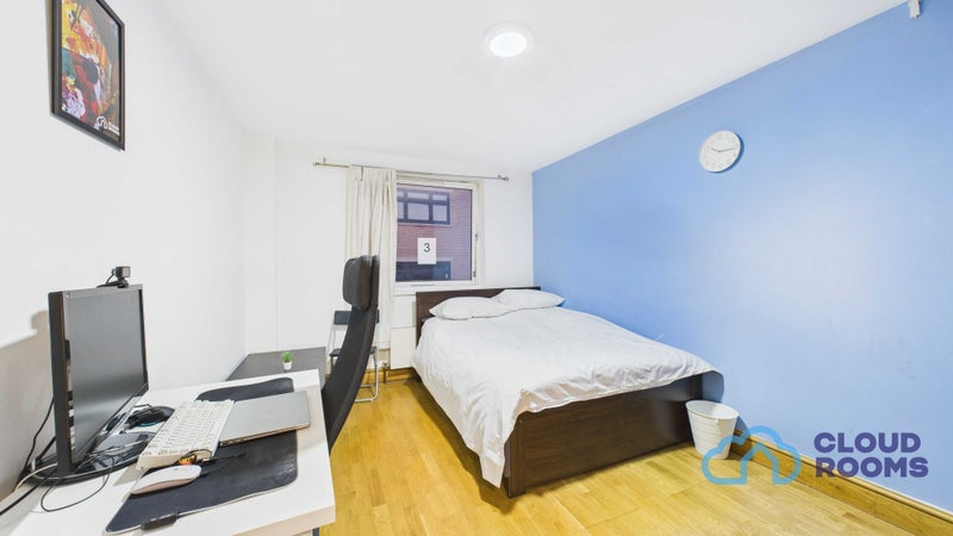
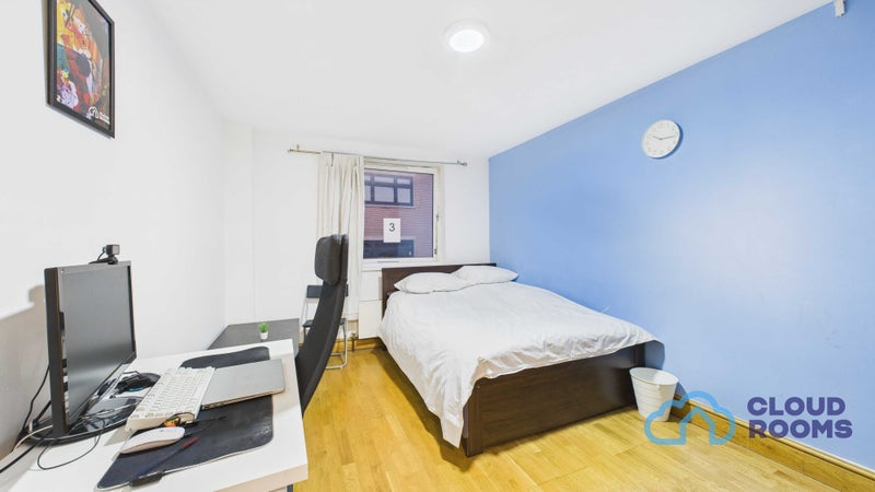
+ pen [119,435,199,487]
